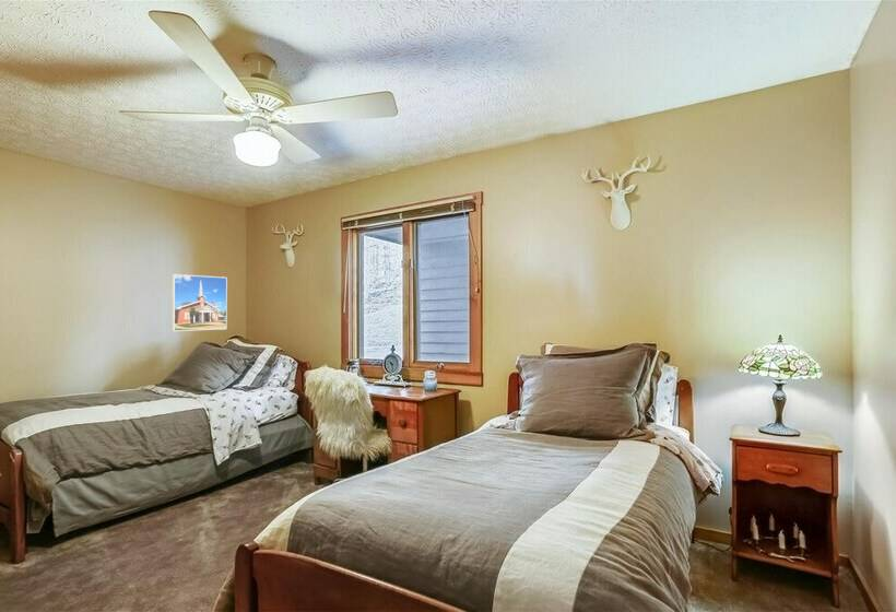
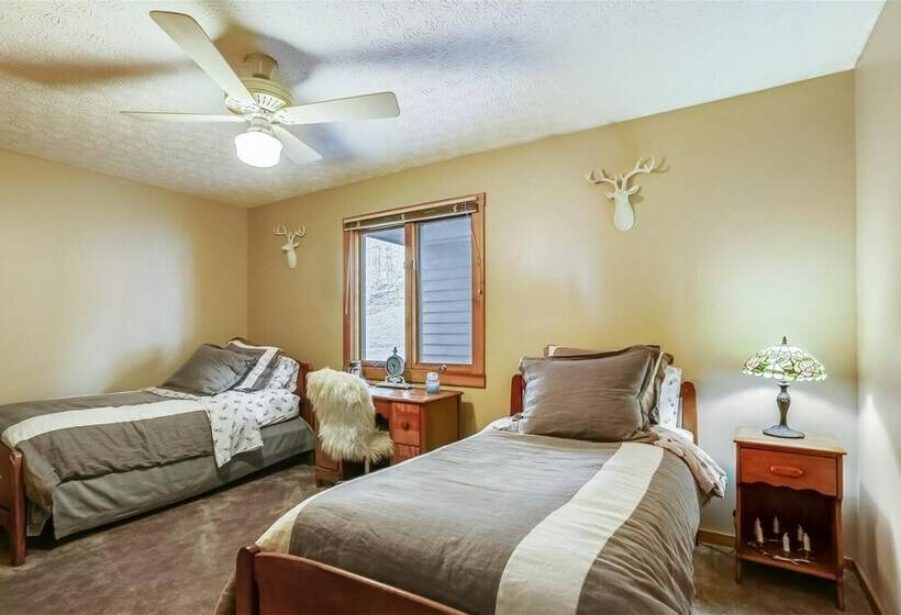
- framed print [170,273,228,332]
